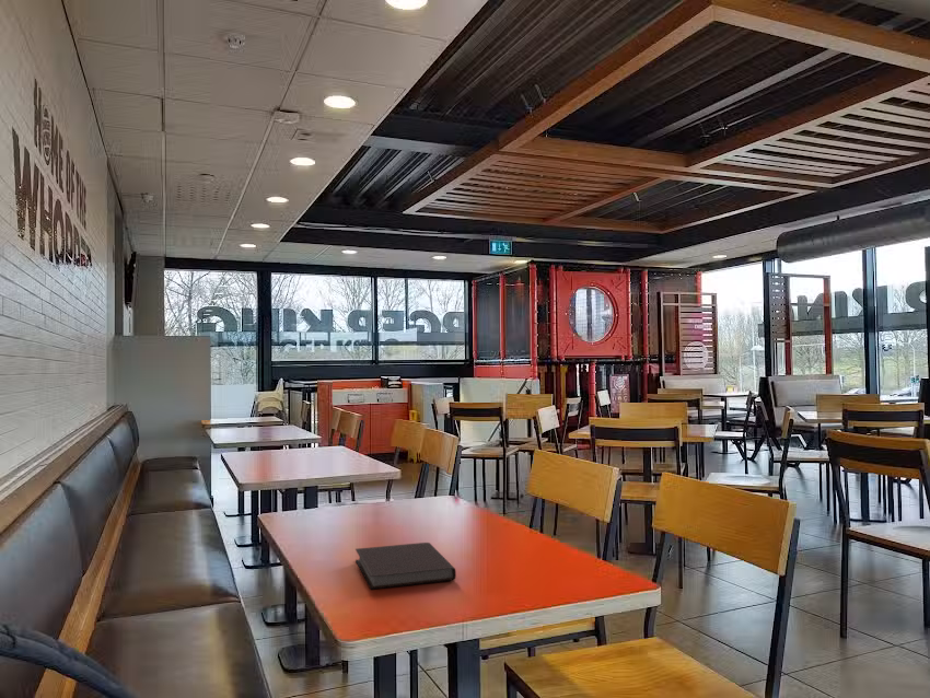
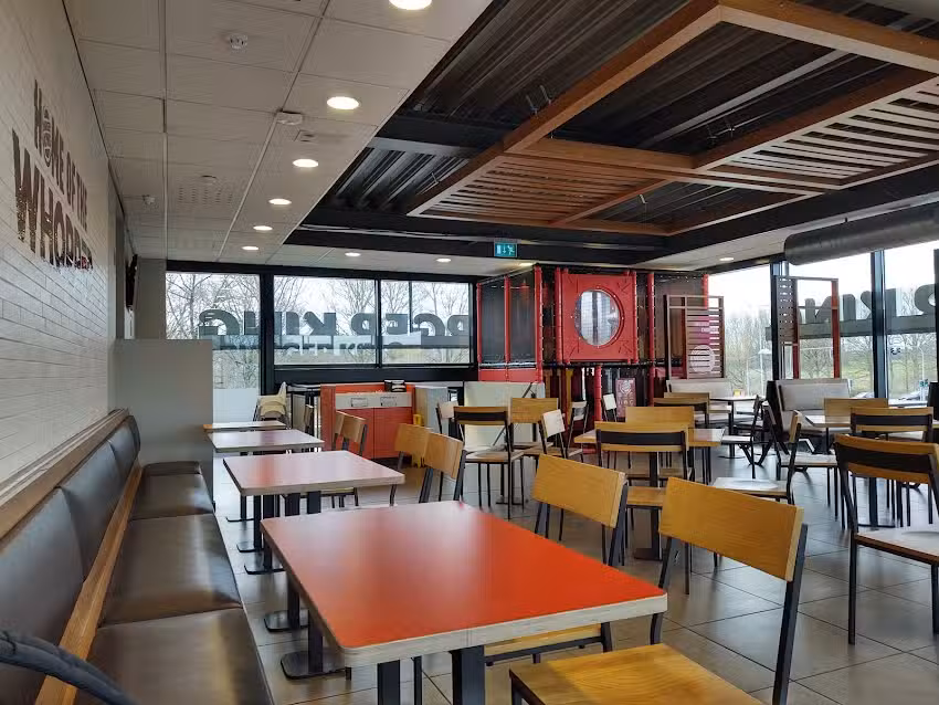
- notebook [354,542,457,591]
